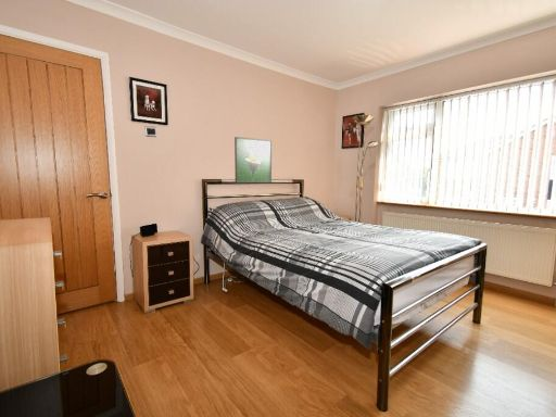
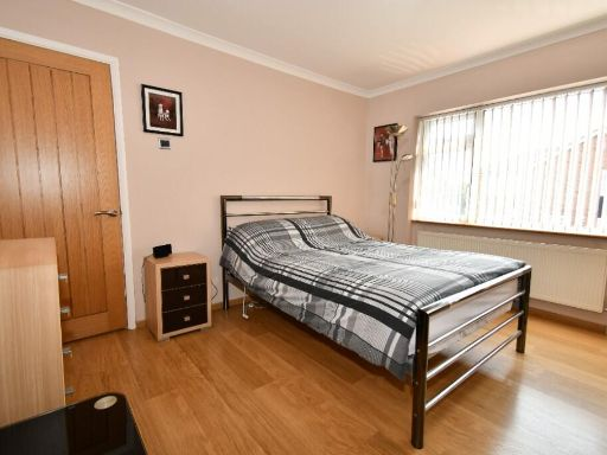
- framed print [233,136,273,184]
